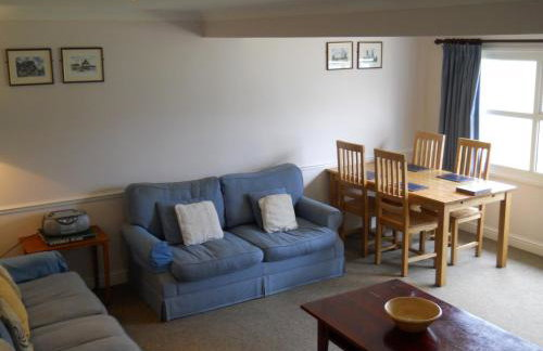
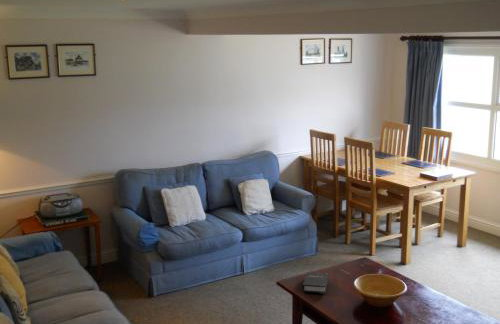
+ hardback book [301,272,329,295]
